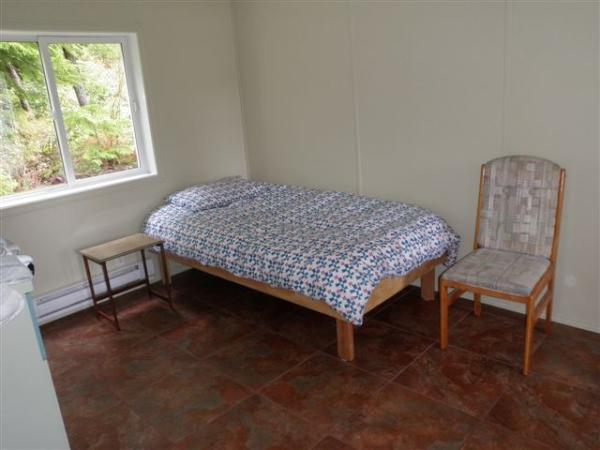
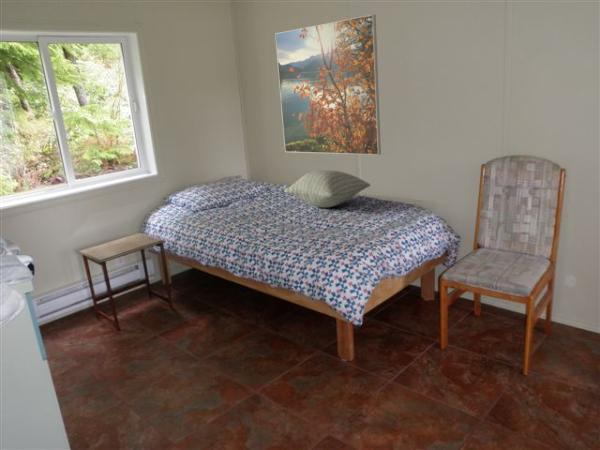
+ pillow [284,169,371,208]
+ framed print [274,14,382,156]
